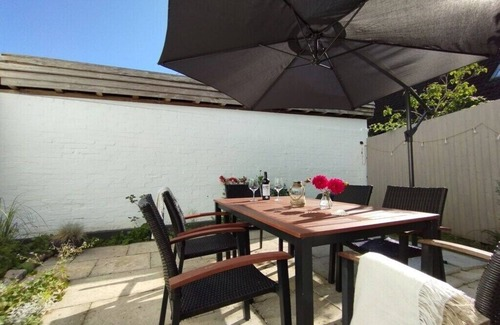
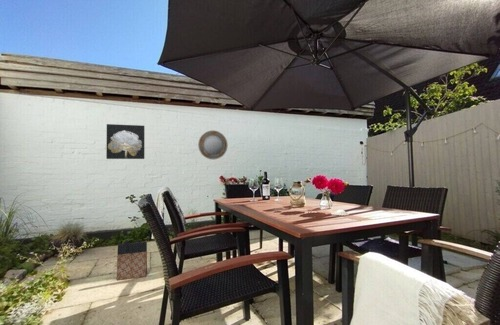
+ home mirror [197,130,228,160]
+ bag [116,239,148,281]
+ wall art [105,123,145,160]
